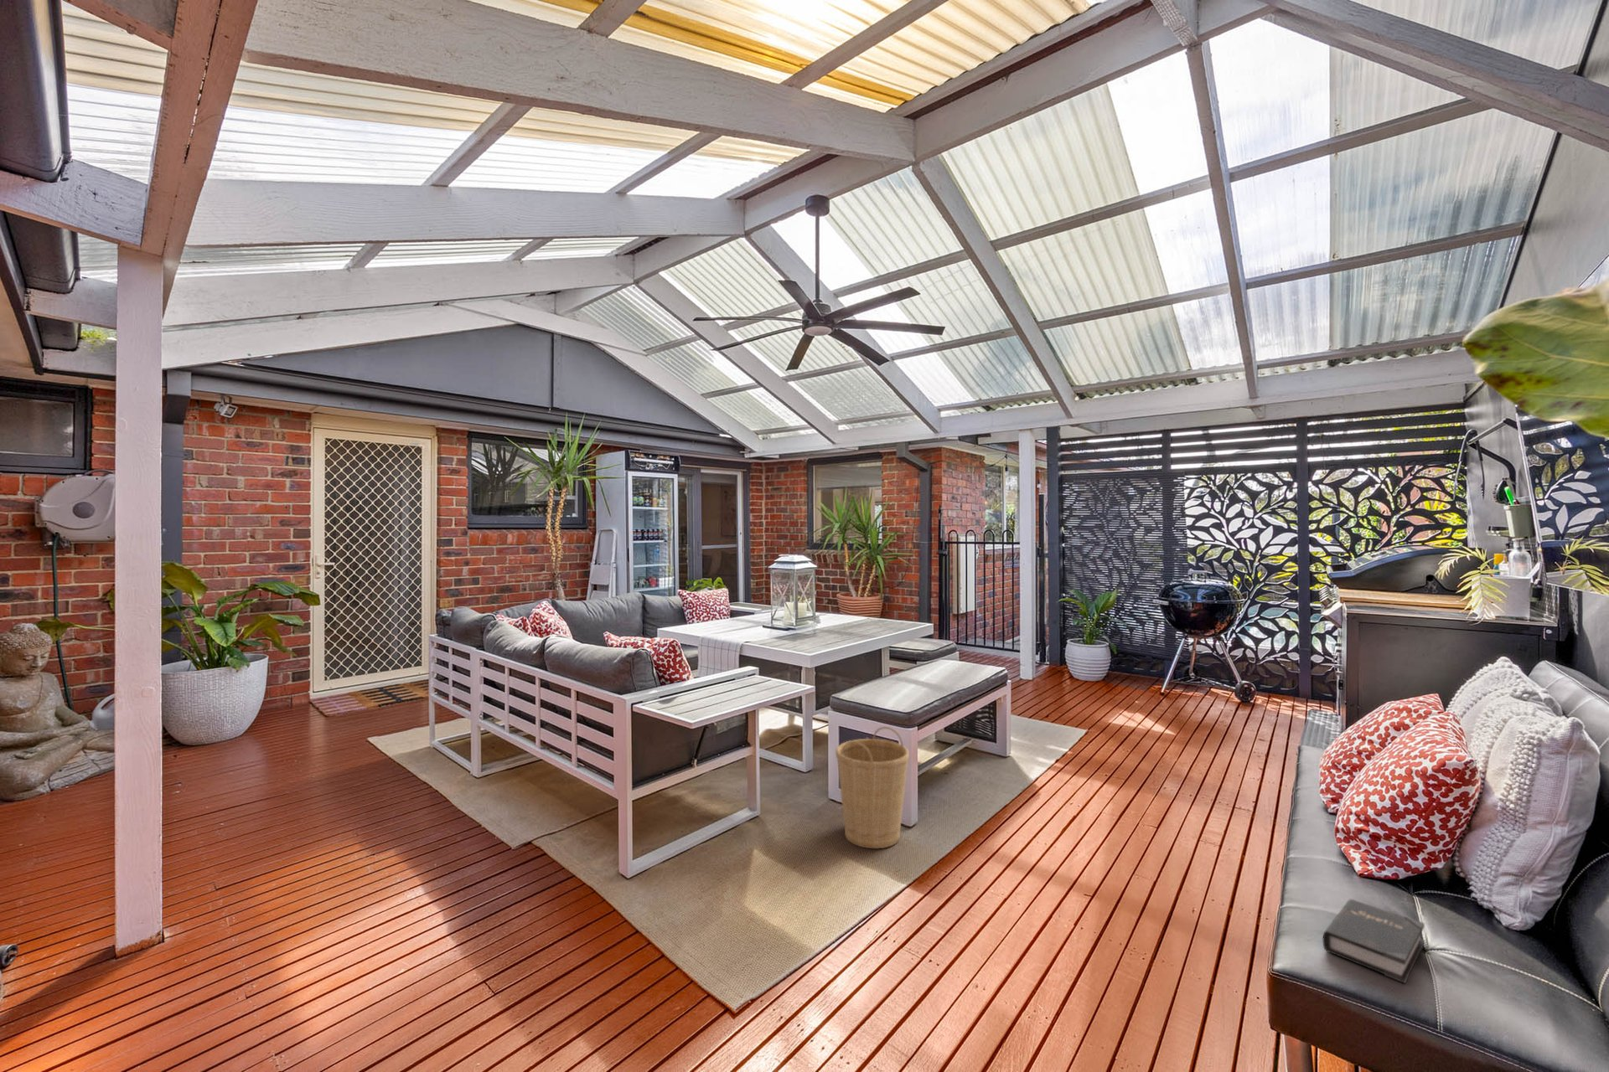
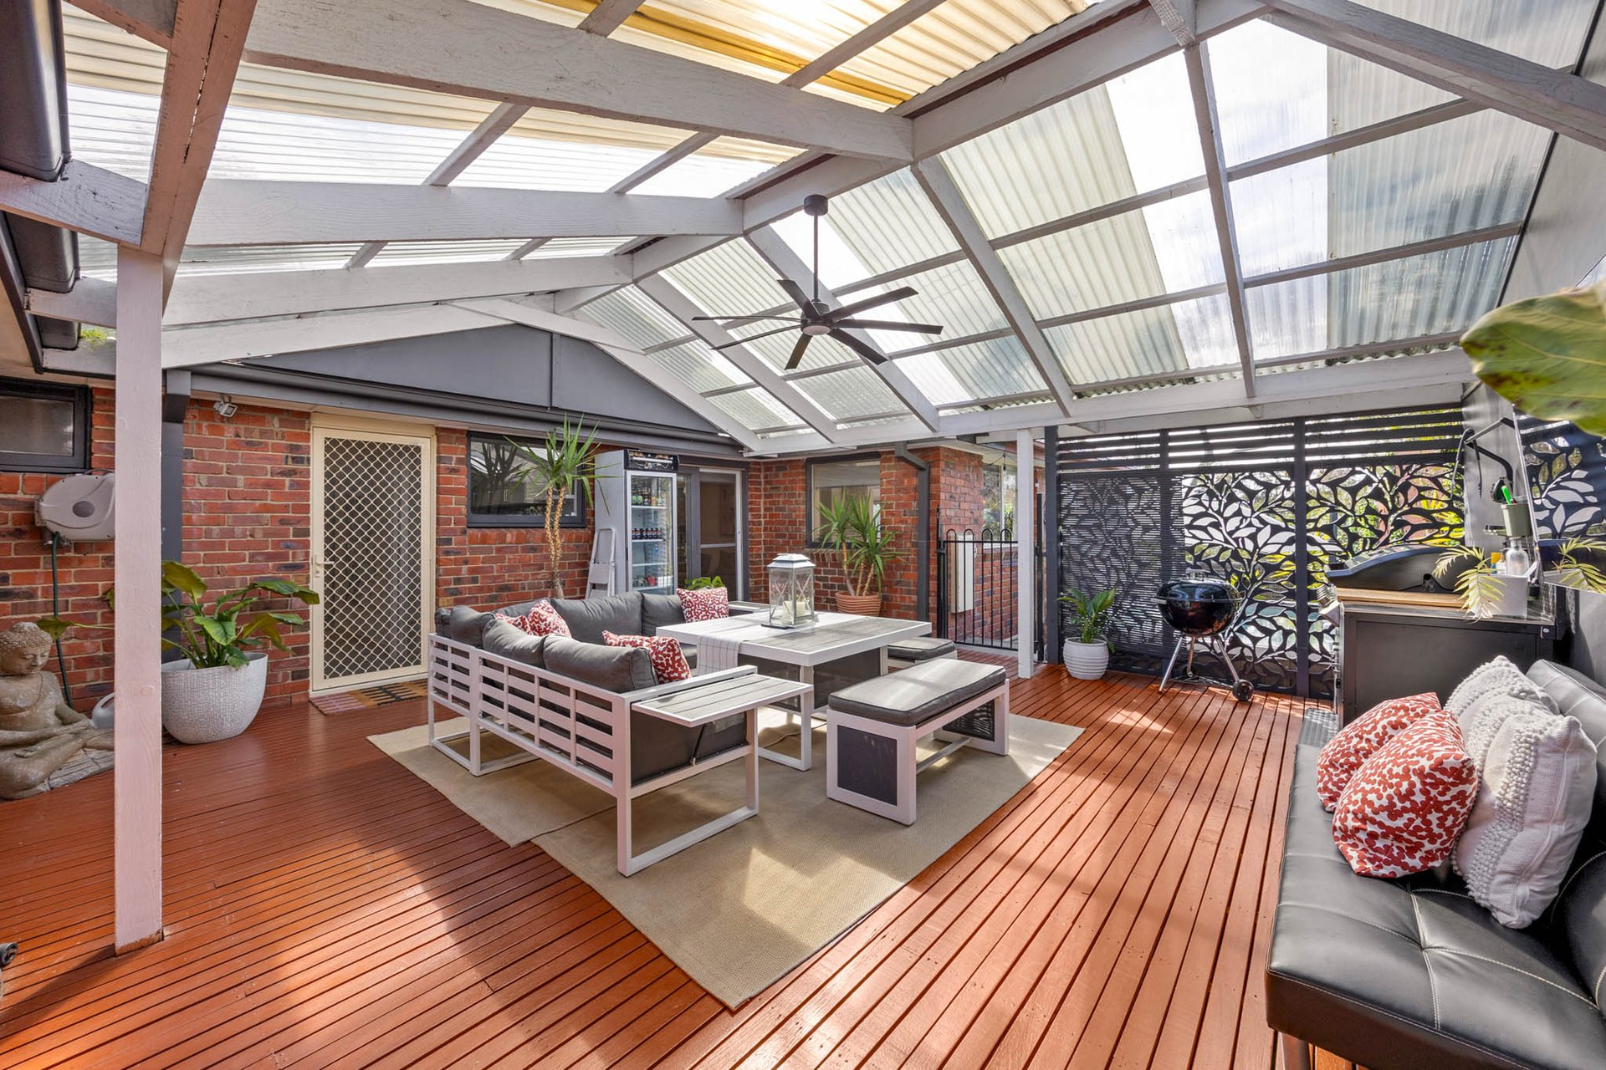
- hardback book [1322,899,1426,985]
- basket [834,726,910,849]
